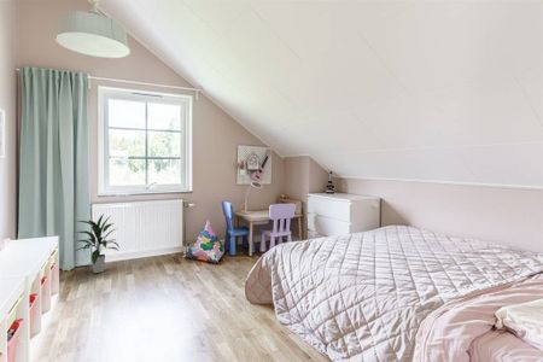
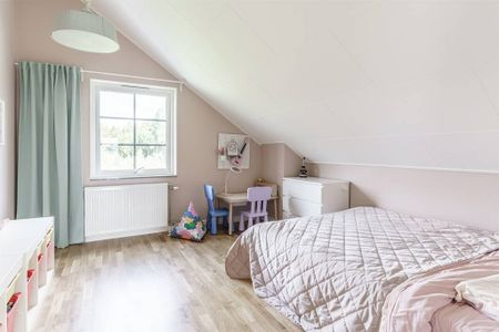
- indoor plant [72,212,121,274]
